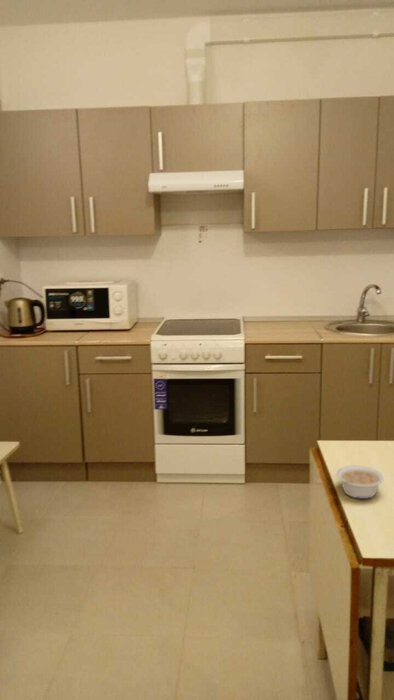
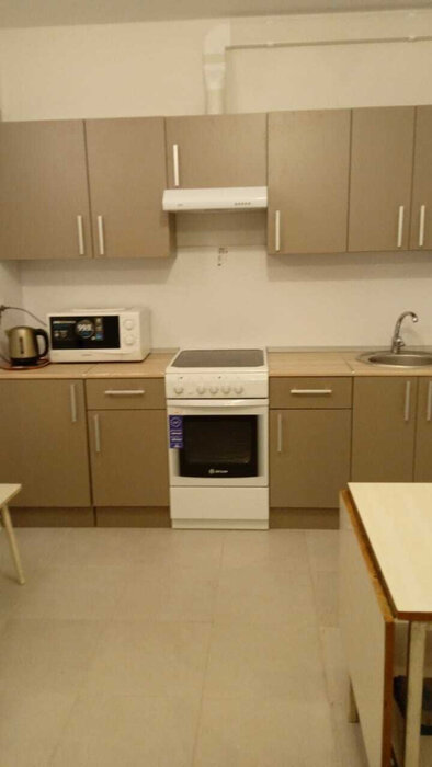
- legume [336,464,385,500]
